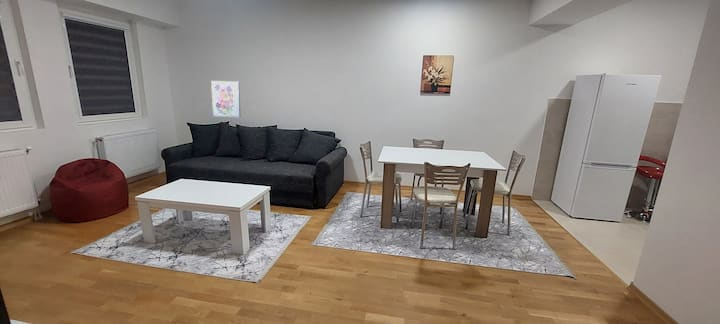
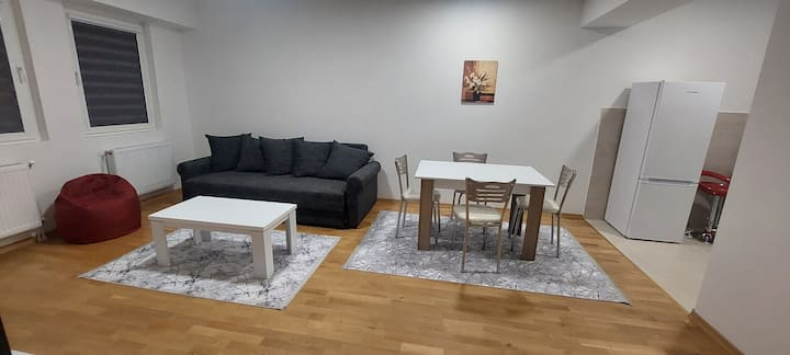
- wall art [210,80,242,119]
